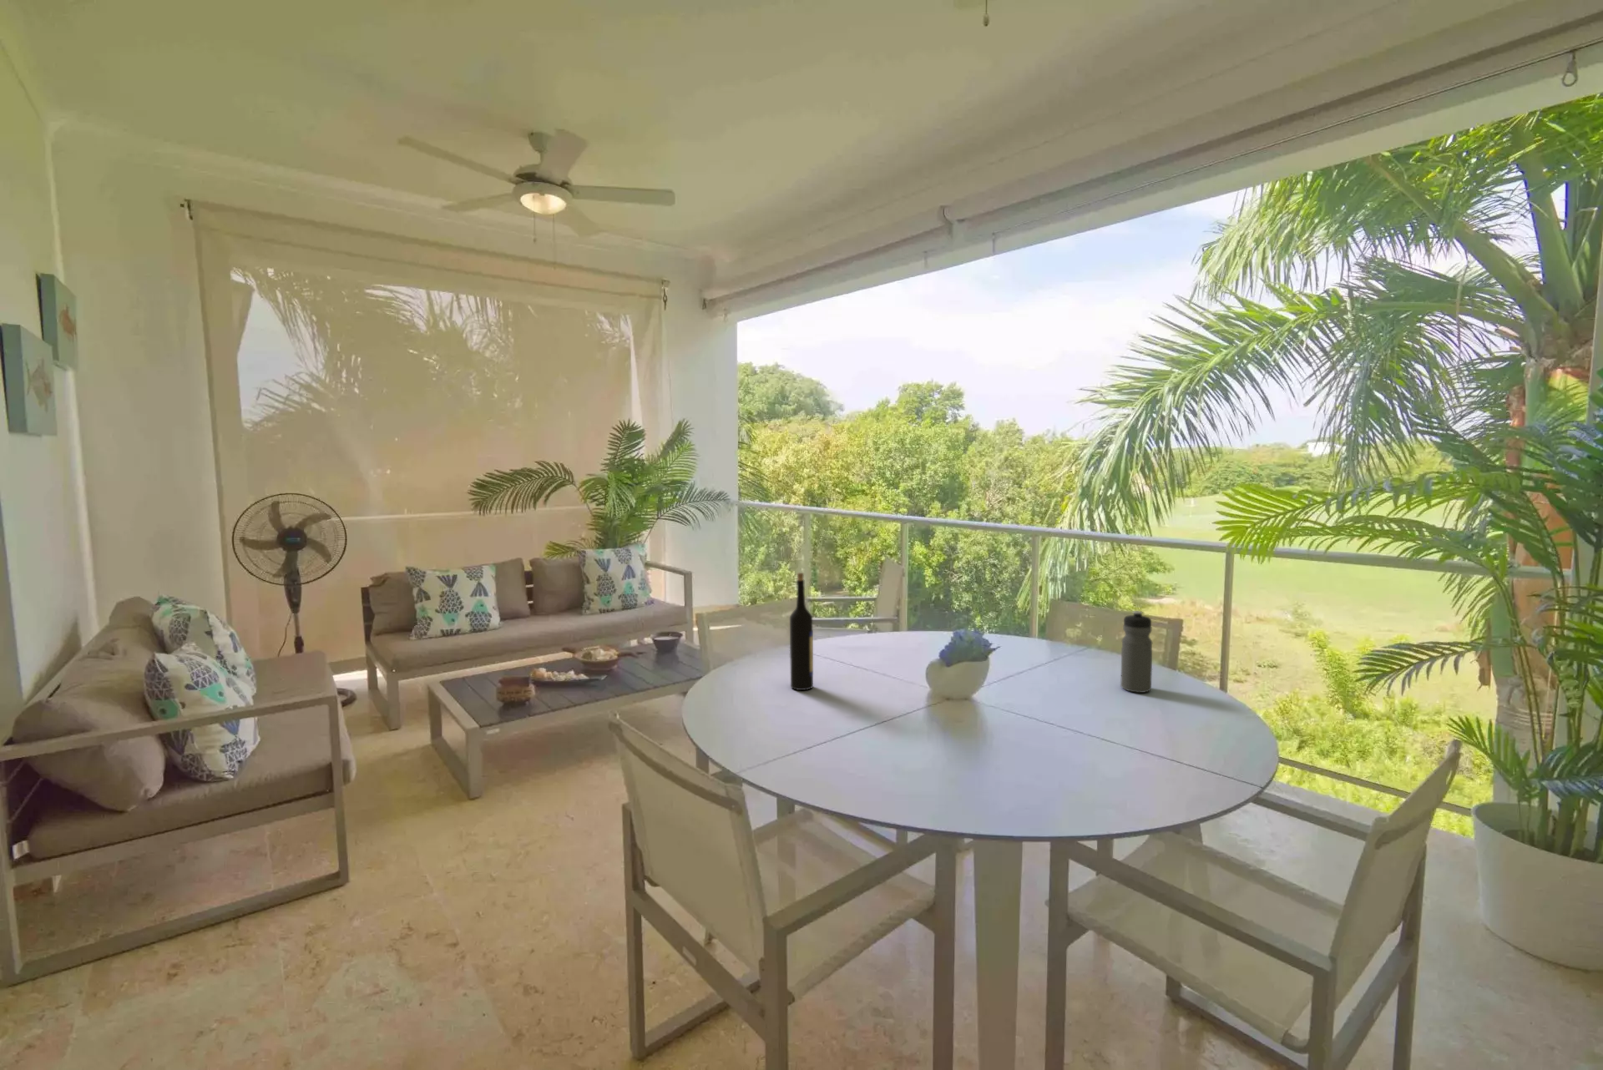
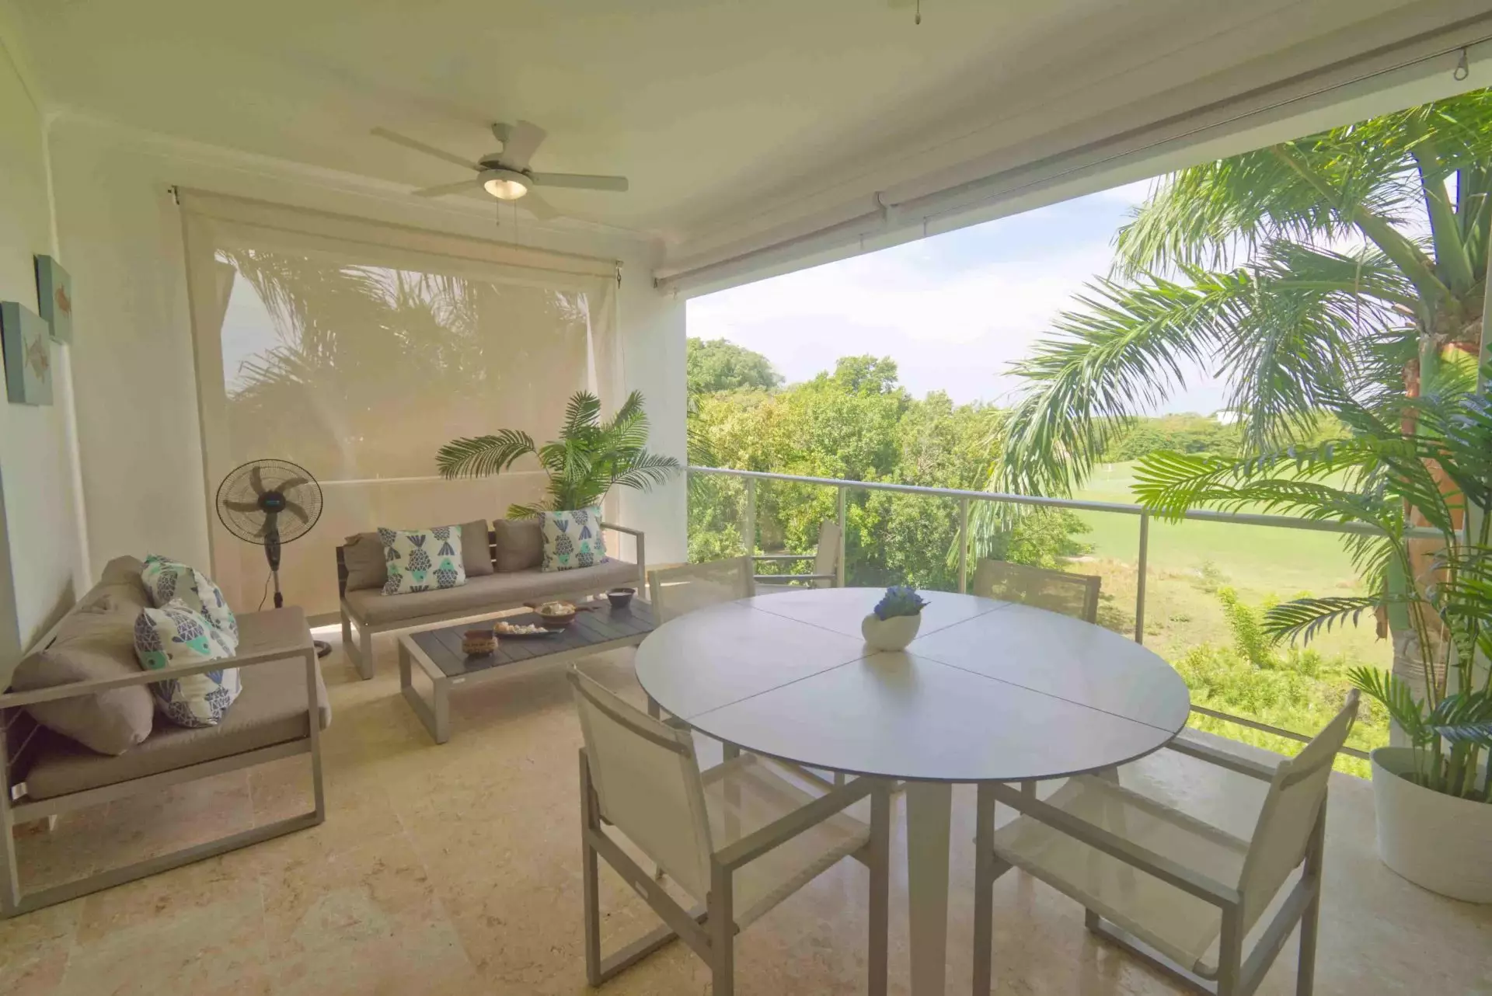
- wine bottle [790,572,813,691]
- water bottle [1119,610,1153,694]
